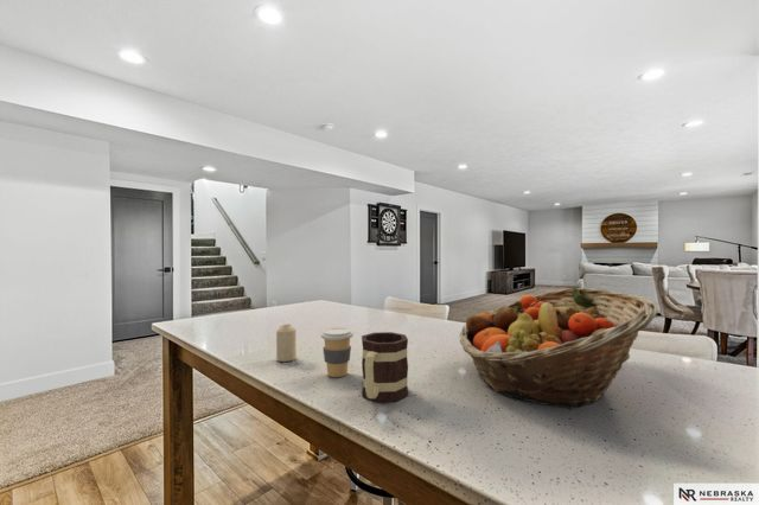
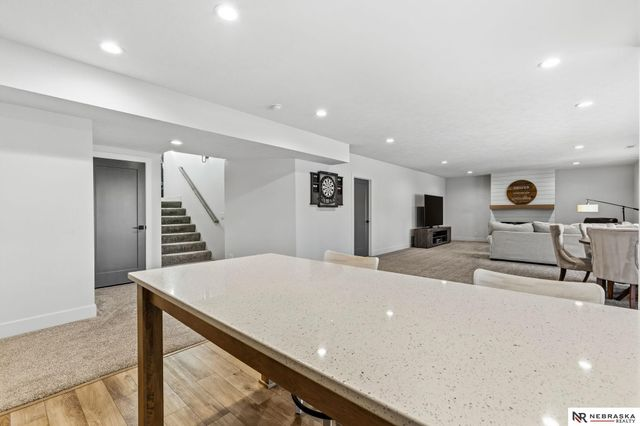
- coffee cup [320,327,355,378]
- fruit basket [459,287,658,410]
- mug [361,331,409,403]
- candle [275,324,298,363]
